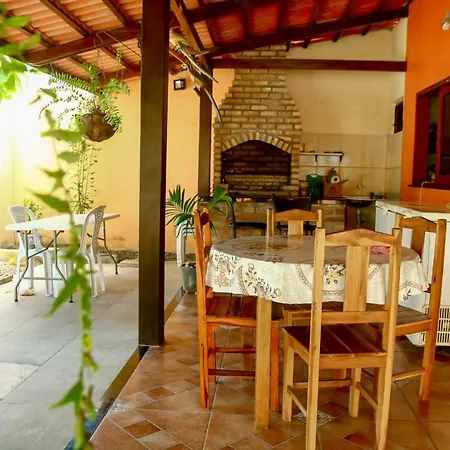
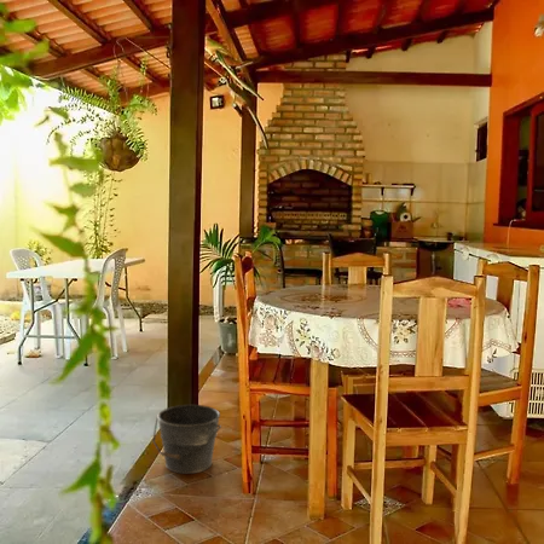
+ bucket [152,404,222,475]
